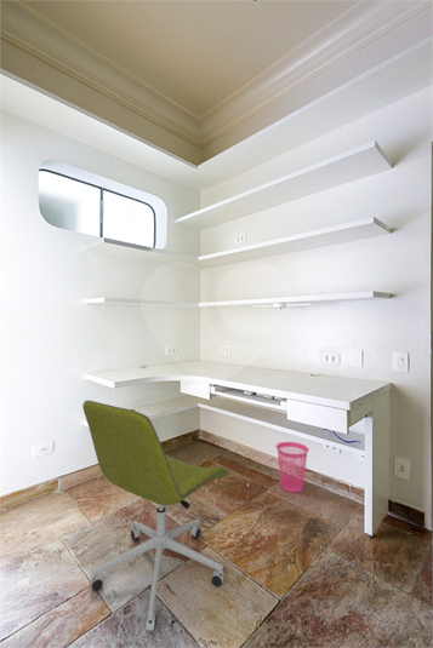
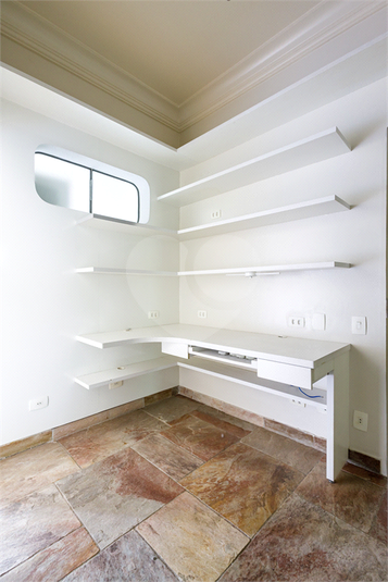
- waste basket [275,441,310,493]
- office chair [81,400,229,632]
